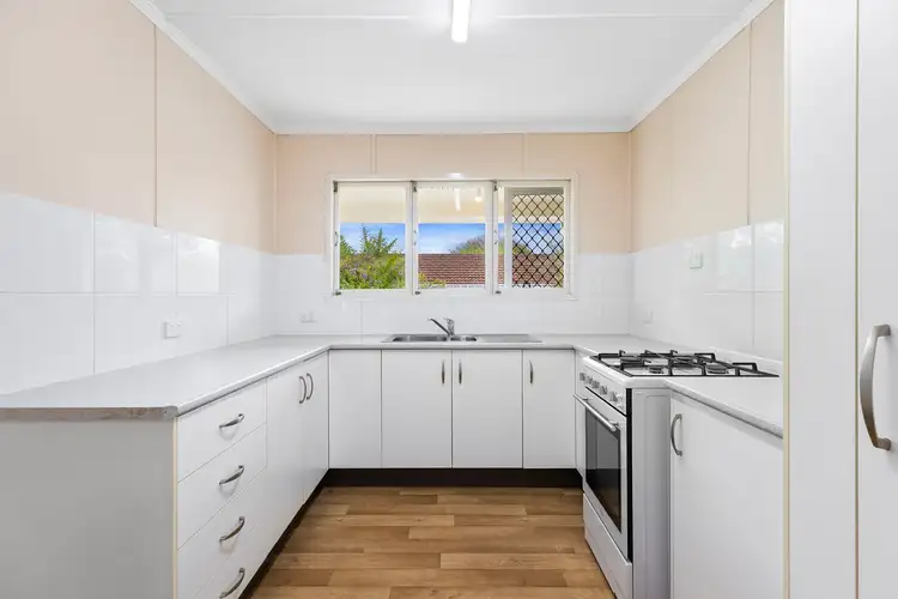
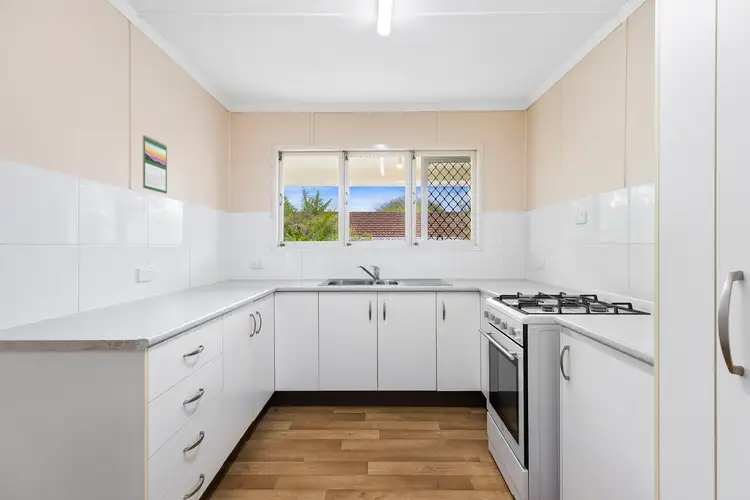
+ calendar [142,134,168,194]
